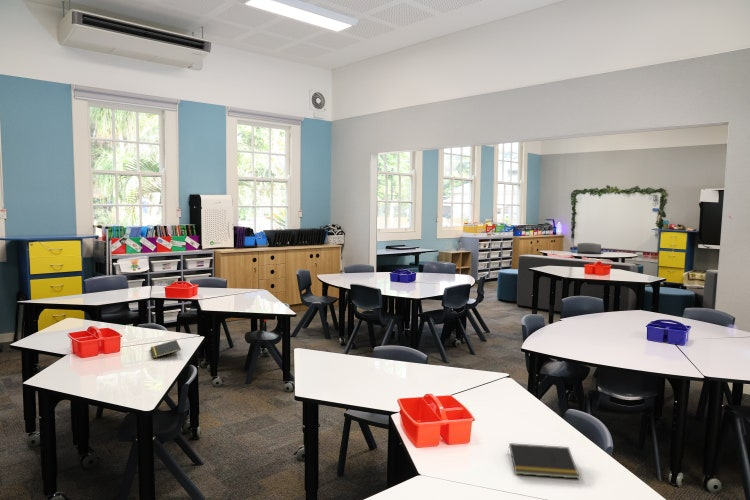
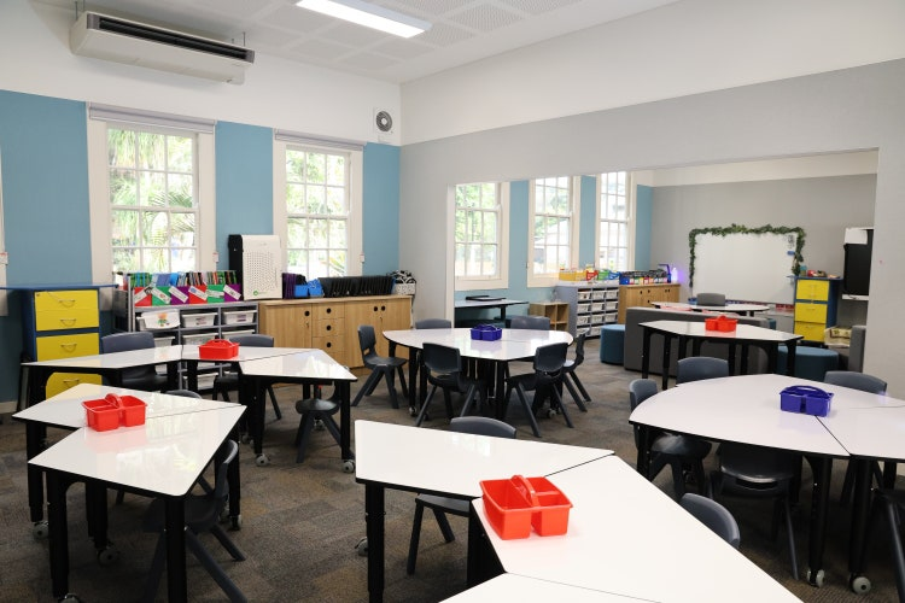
- notepad [506,442,580,480]
- notepad [150,339,182,359]
